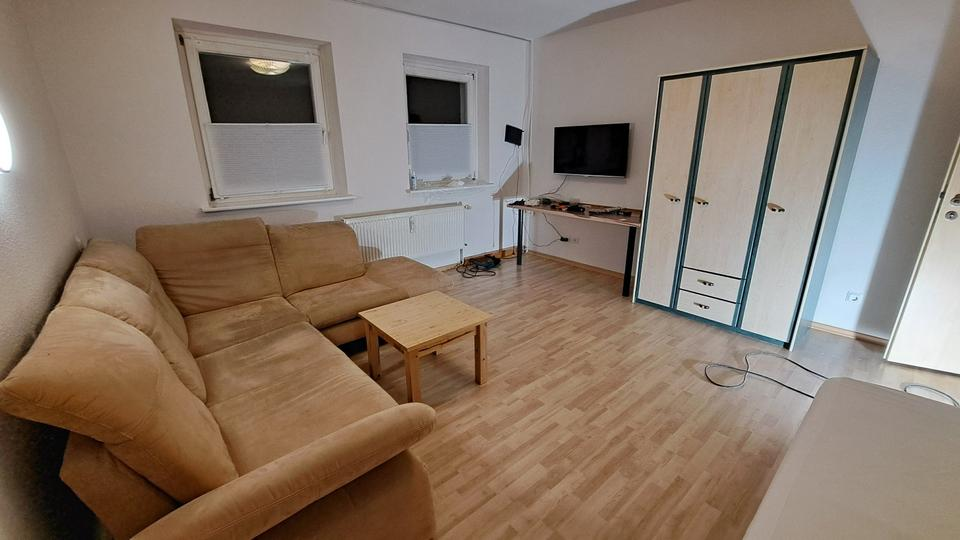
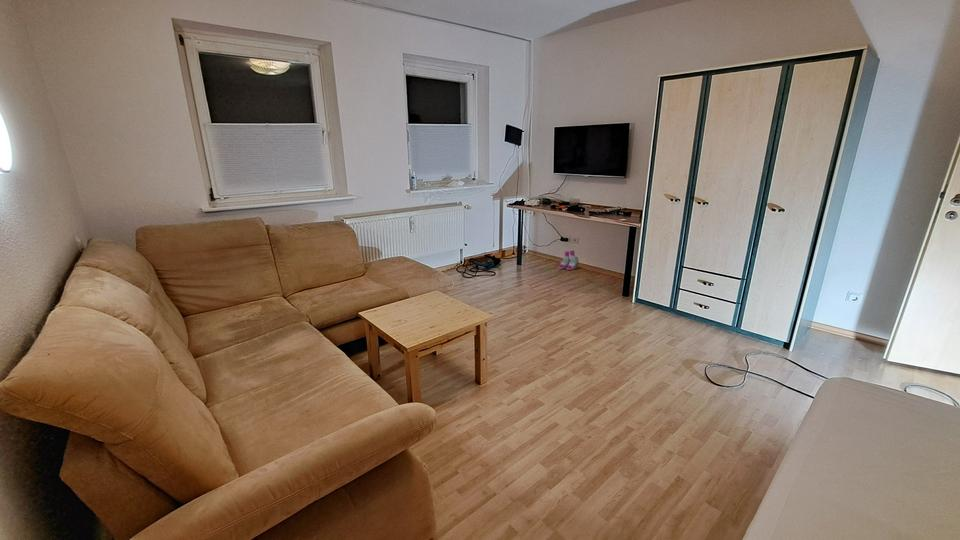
+ boots [557,250,579,271]
